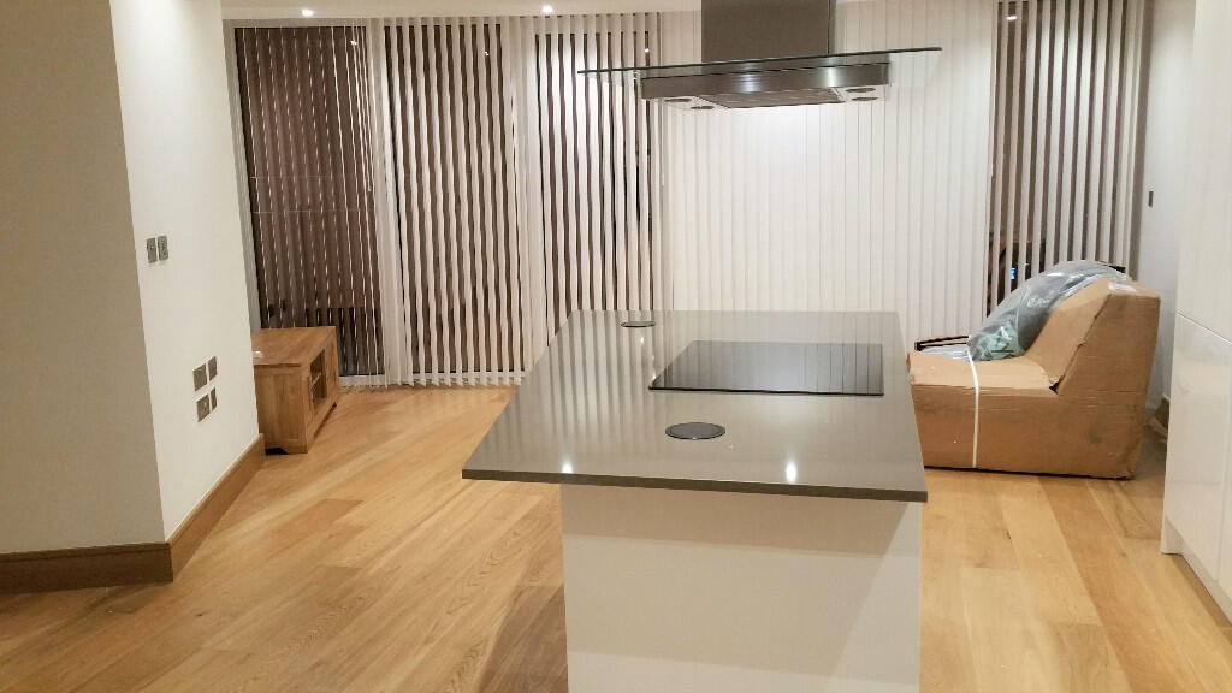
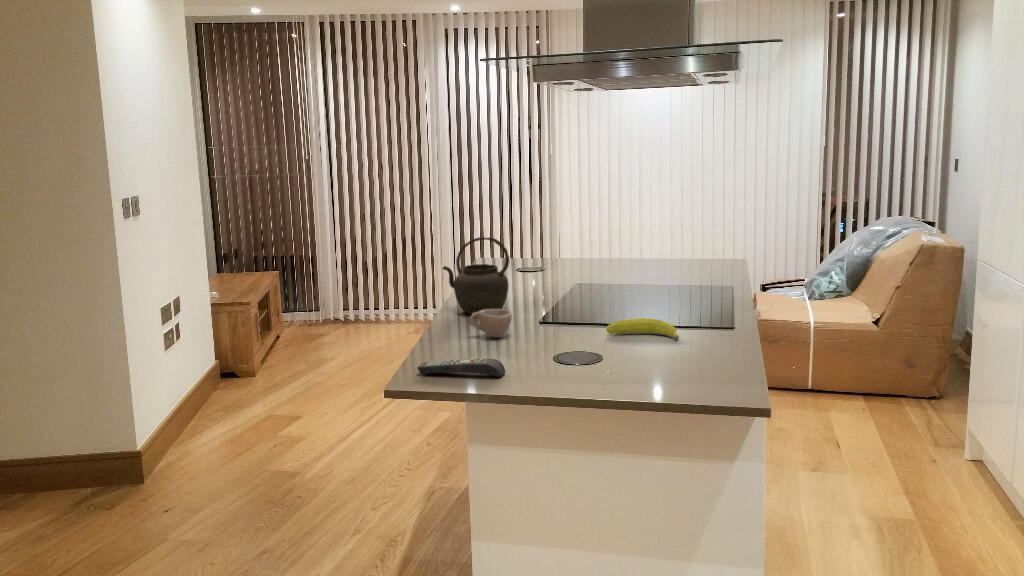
+ remote control [416,358,506,378]
+ cup [469,308,513,339]
+ kettle [441,236,510,315]
+ fruit [605,317,680,341]
